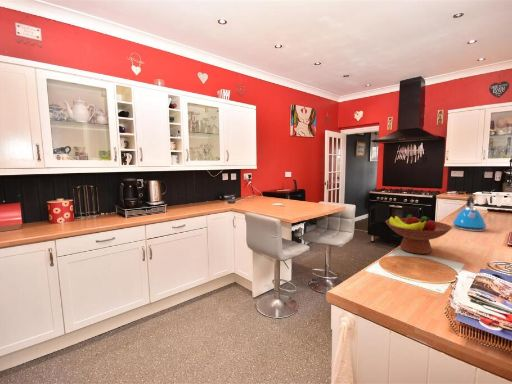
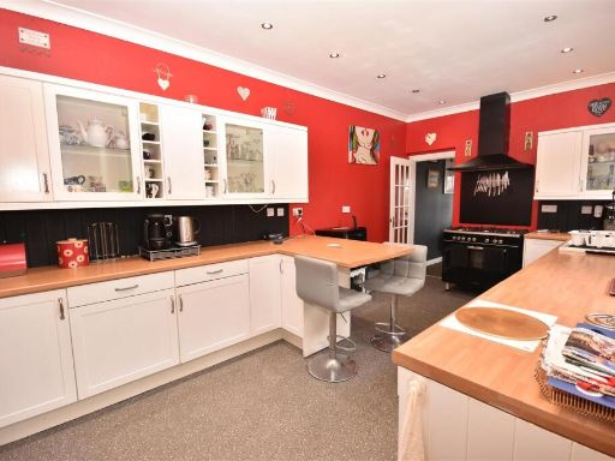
- fruit bowl [384,214,453,255]
- kettle [452,195,488,232]
